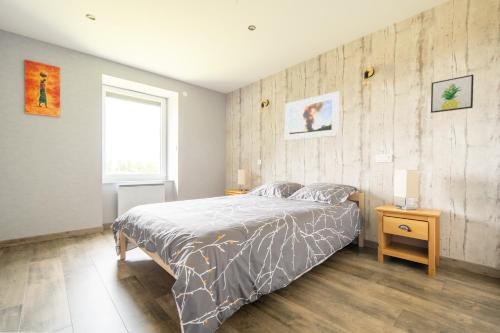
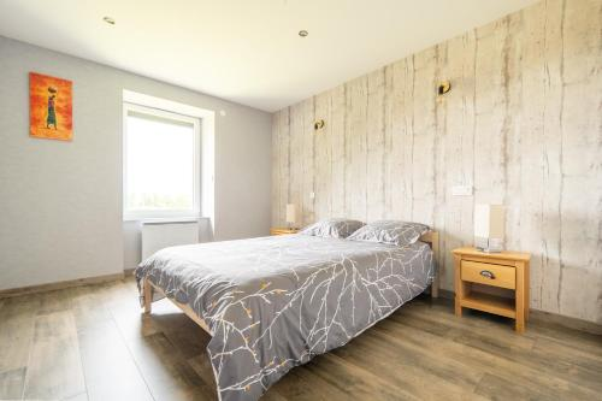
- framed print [284,90,340,141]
- wall art [430,74,475,114]
